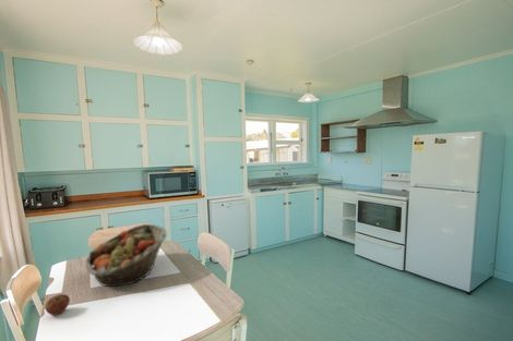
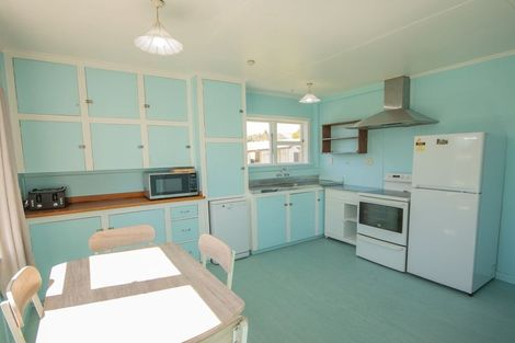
- fruit basket [84,223,168,288]
- apple [45,293,71,316]
